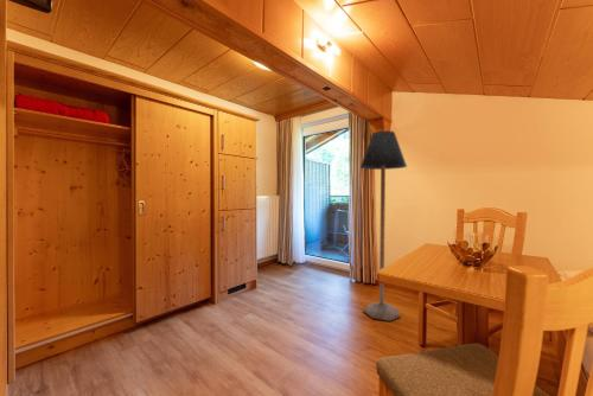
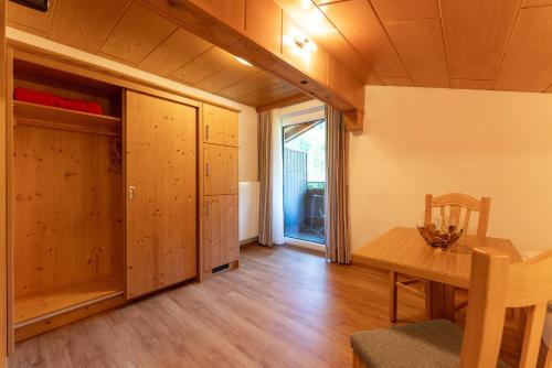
- floor lamp [359,129,408,322]
